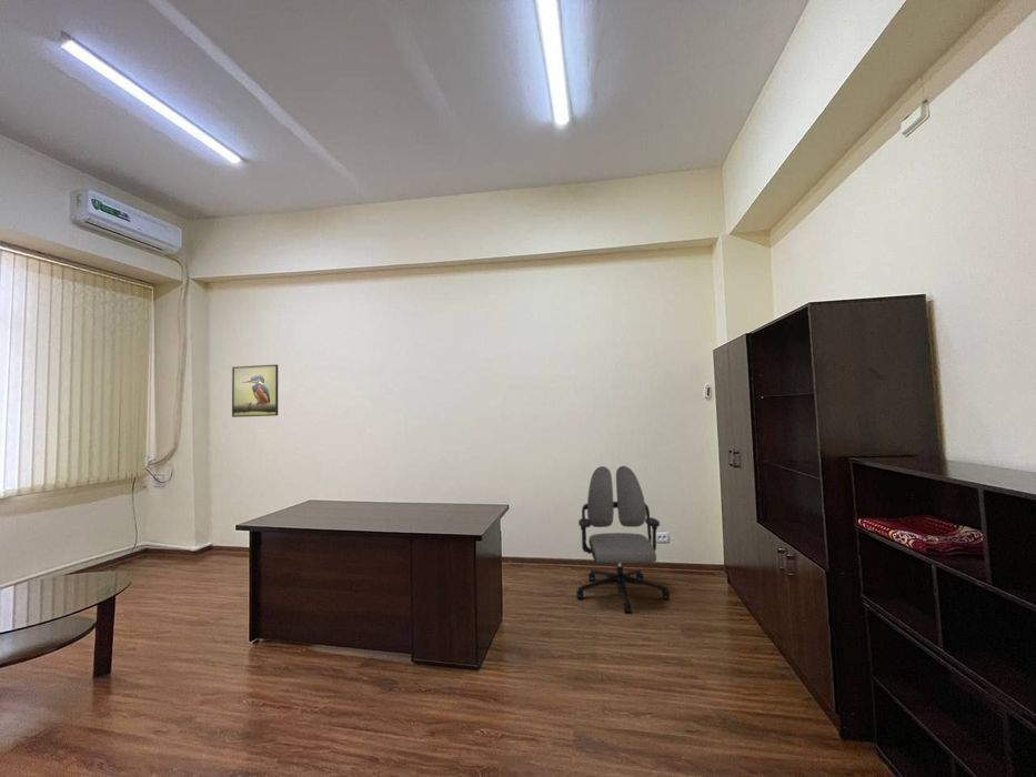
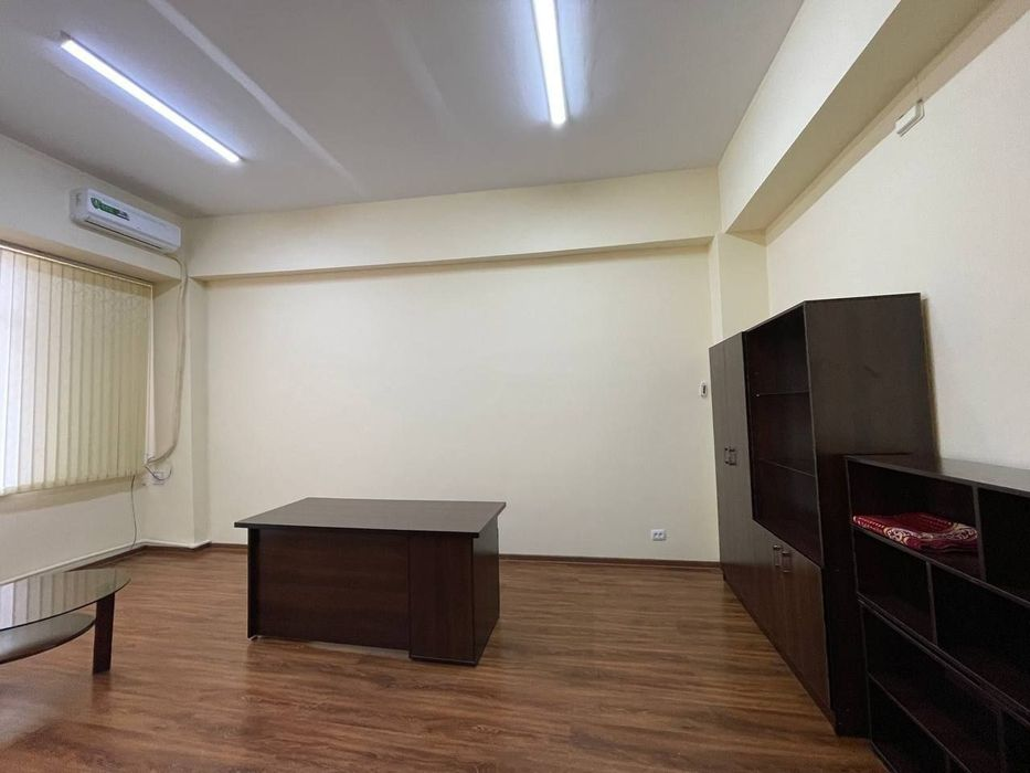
- office chair [575,465,671,614]
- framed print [231,363,279,418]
